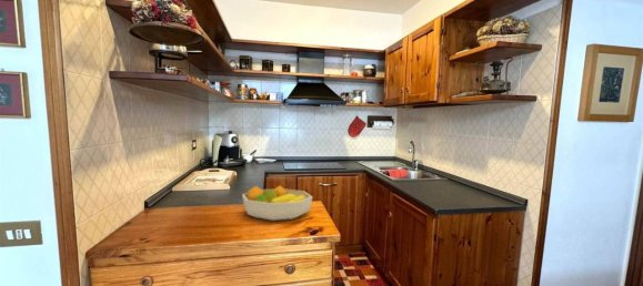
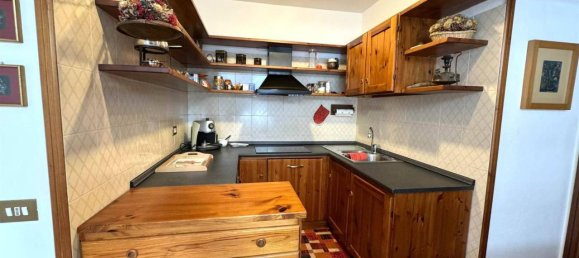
- fruit bowl [241,184,314,222]
